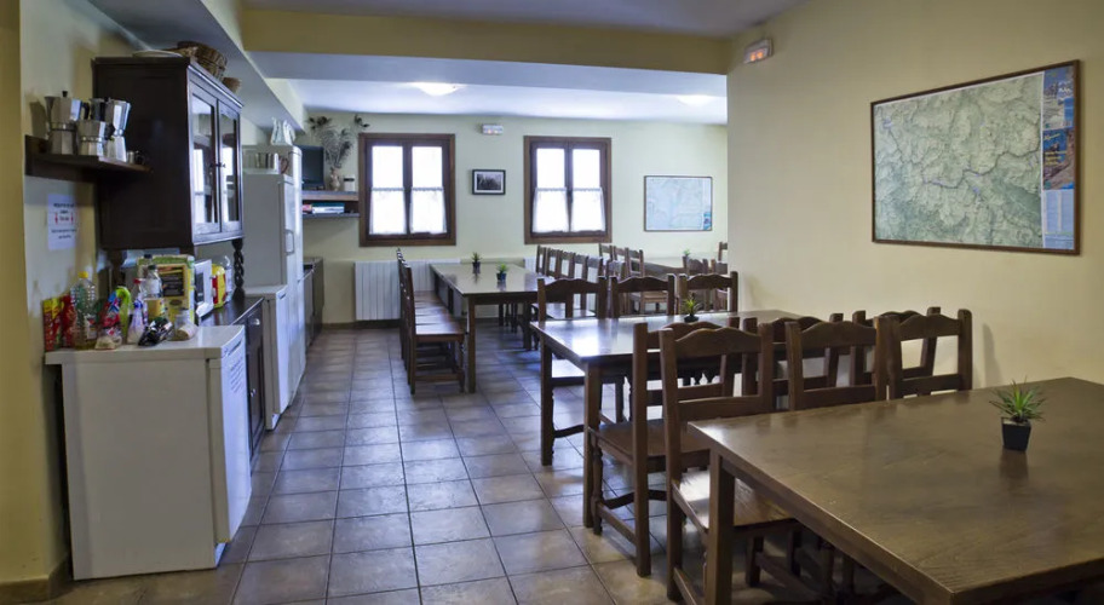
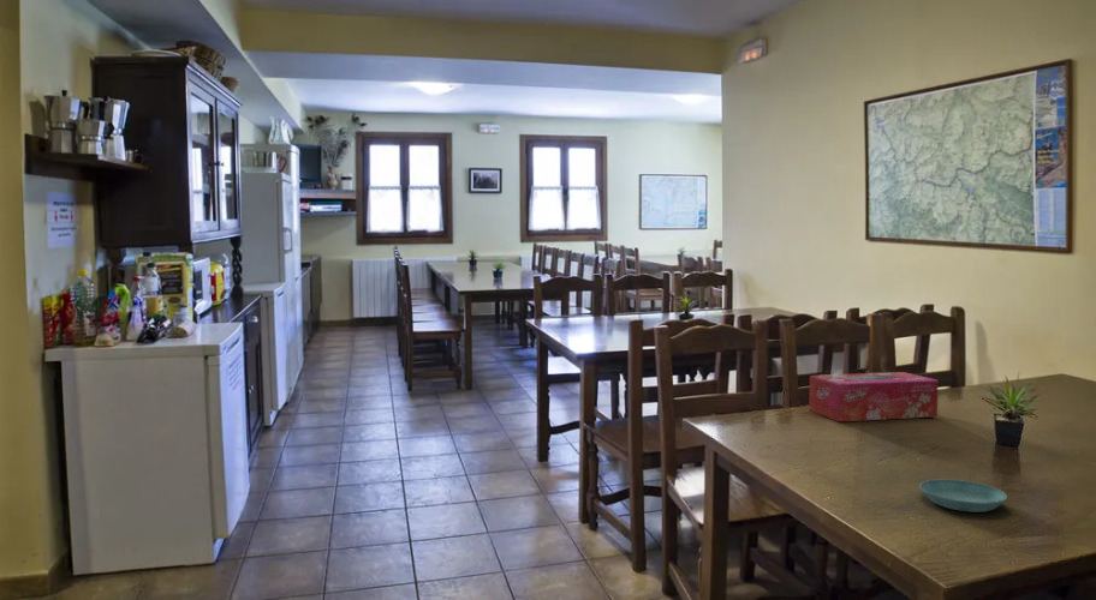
+ tissue box [809,371,940,422]
+ saucer [918,479,1008,514]
